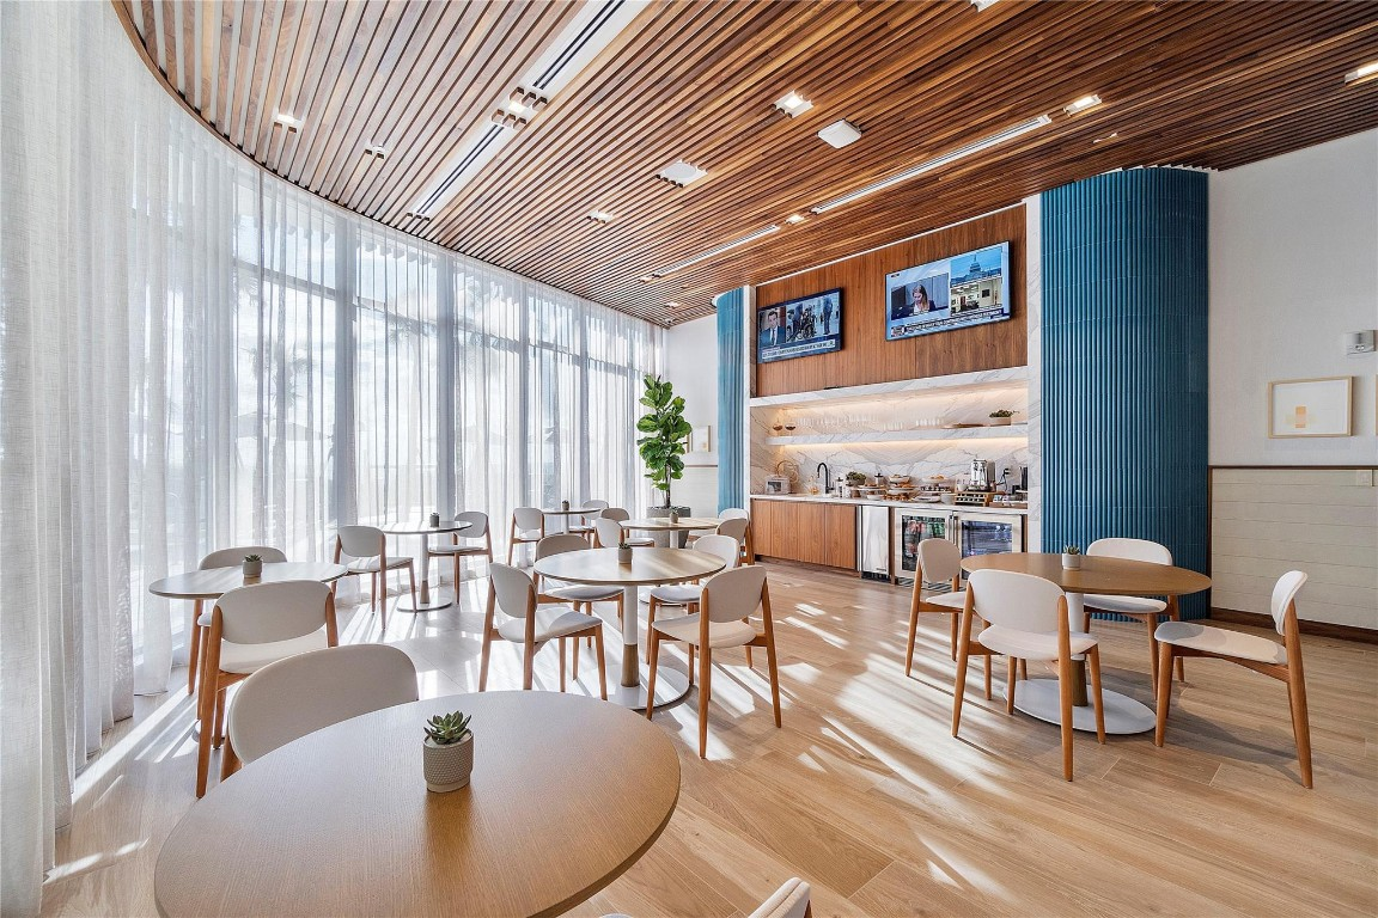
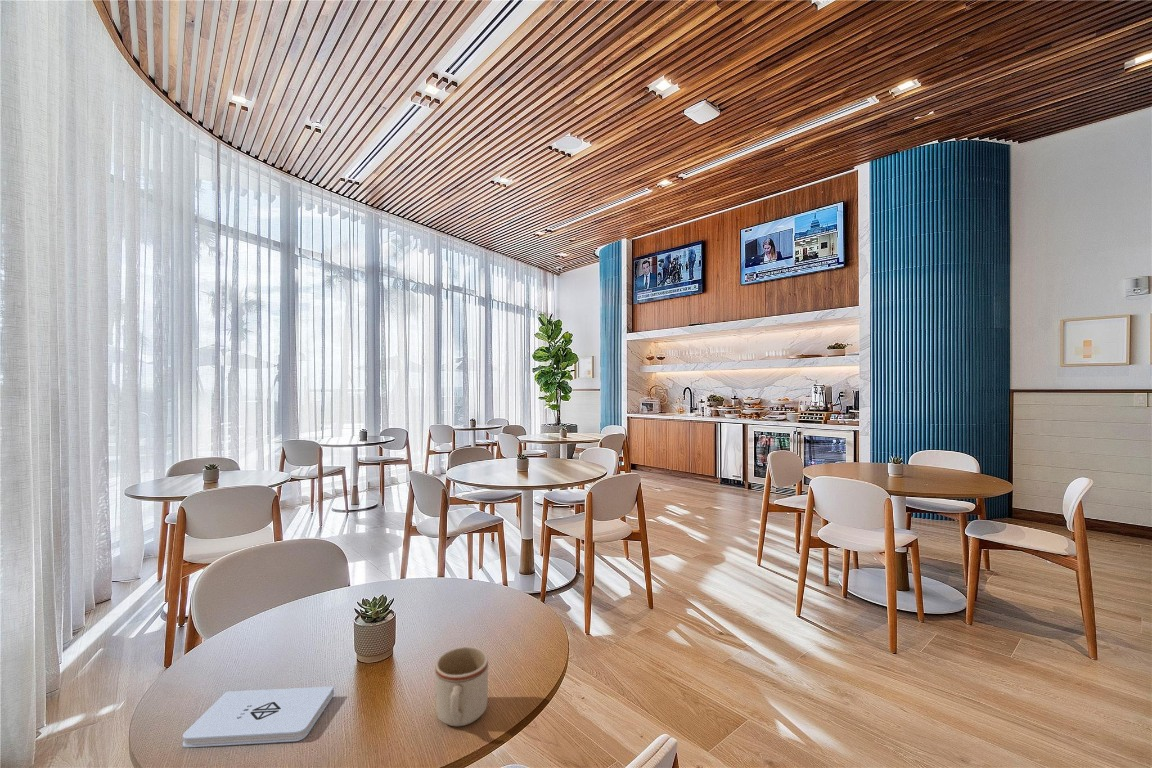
+ mug [434,646,489,727]
+ notepad [182,685,335,748]
